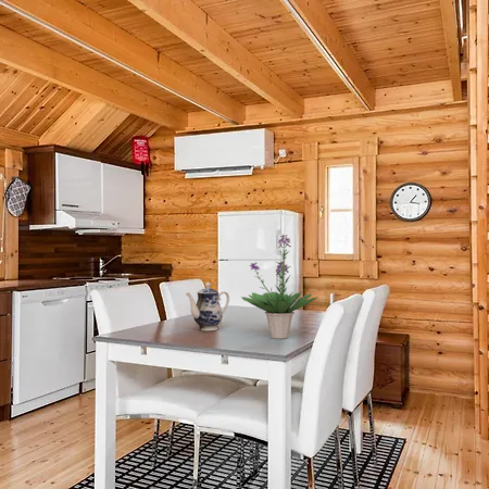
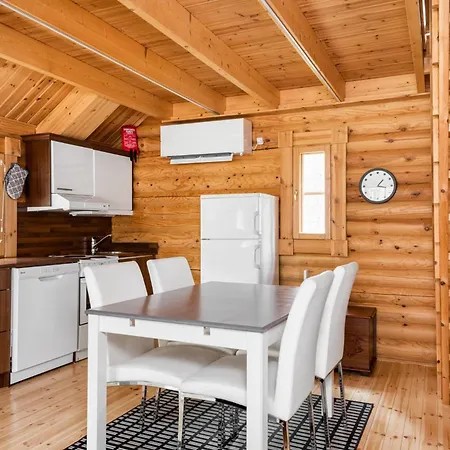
- teapot [185,281,230,331]
- potted plant [240,234,319,339]
